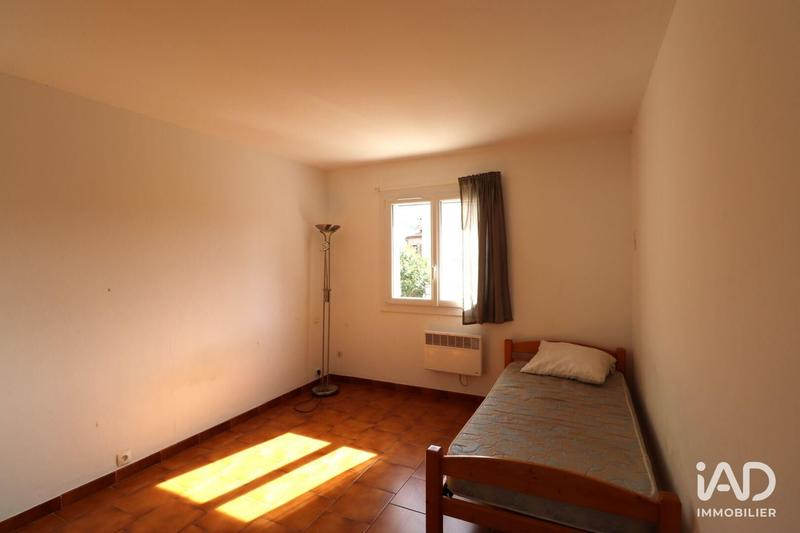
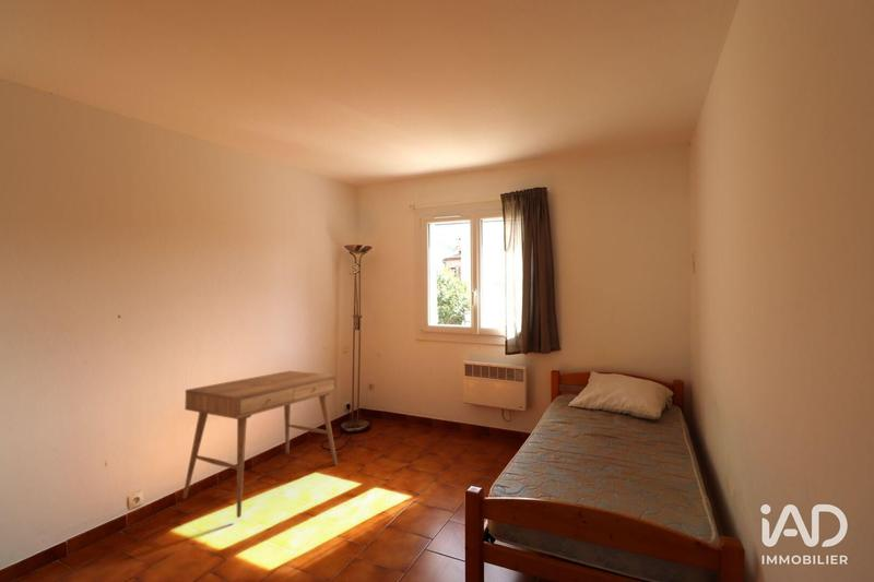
+ desk [181,370,339,519]
